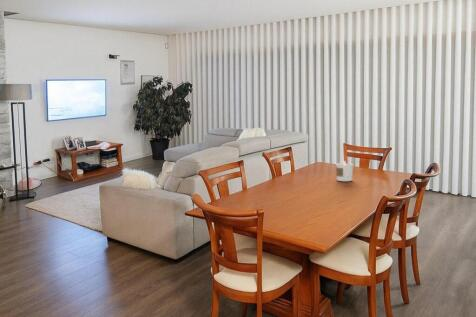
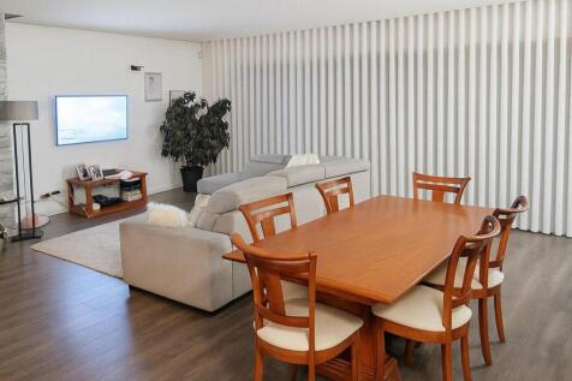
- candle [336,160,354,182]
